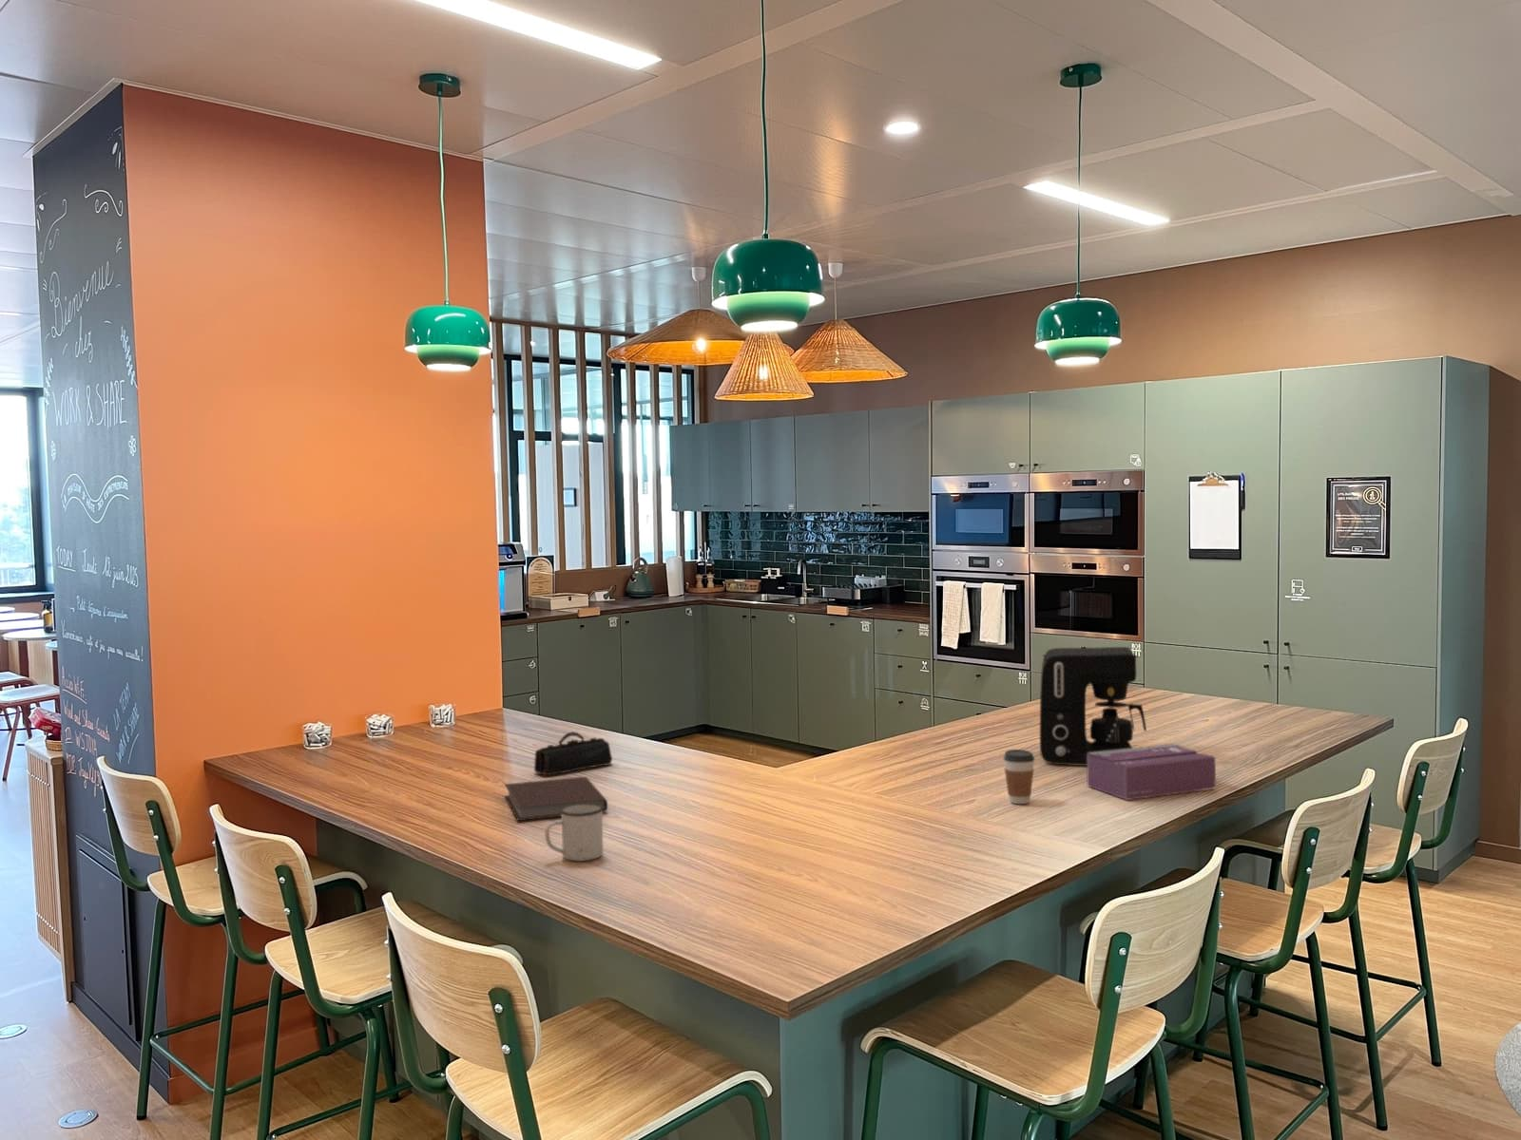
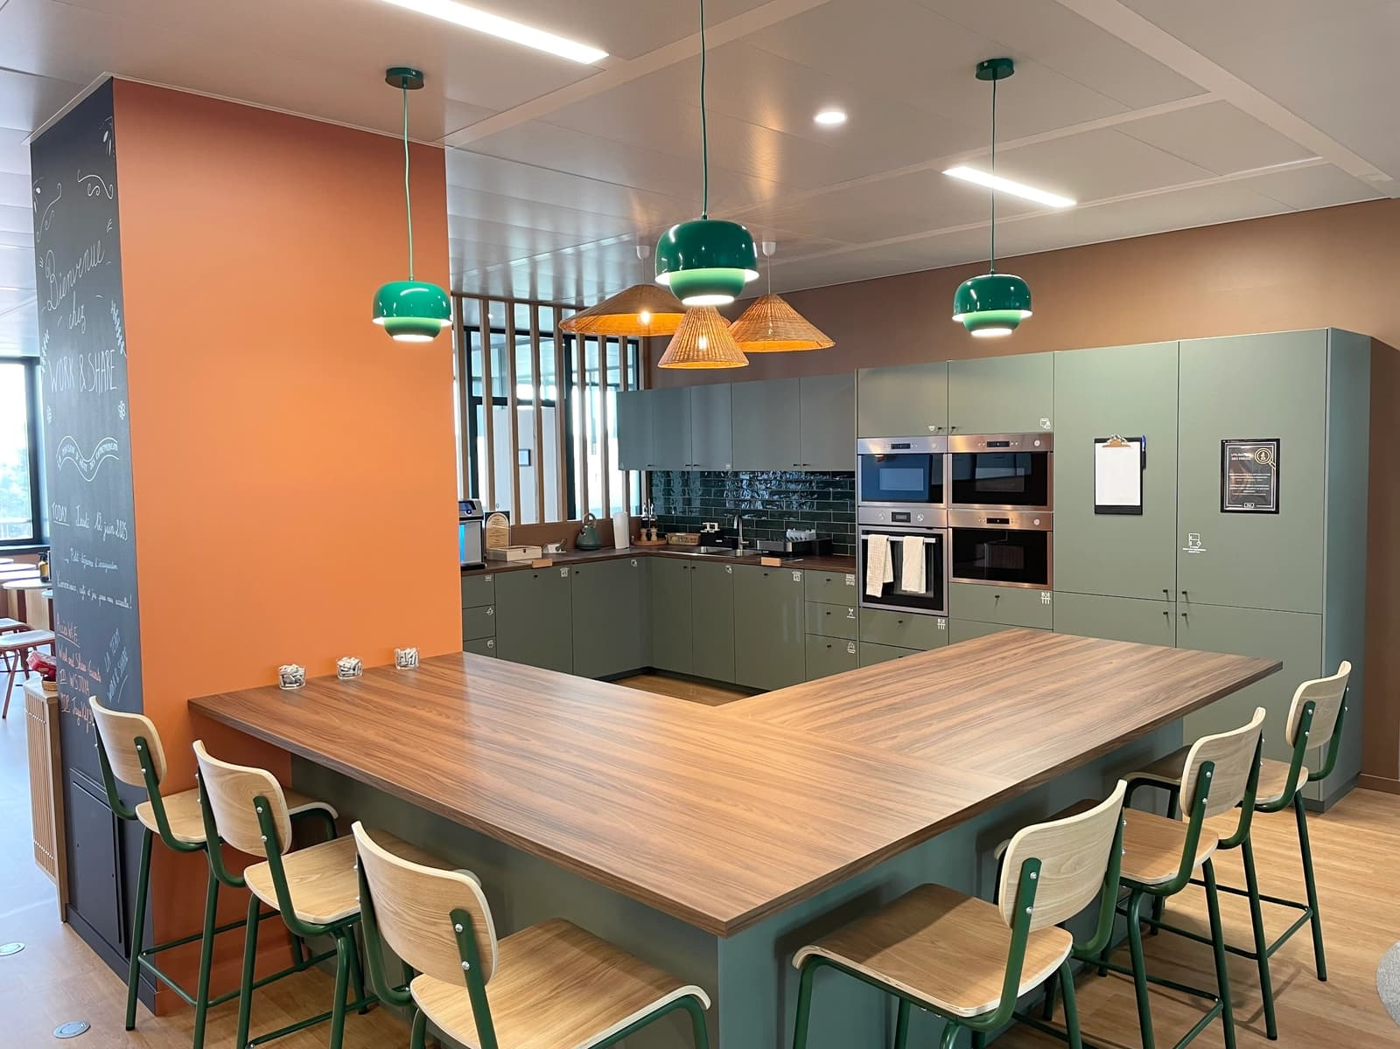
- notebook [504,776,608,821]
- tissue box [1085,742,1217,801]
- coffee cup [1002,748,1036,805]
- coffee maker [1040,645,1147,766]
- pencil case [533,730,613,776]
- mug [544,804,605,862]
